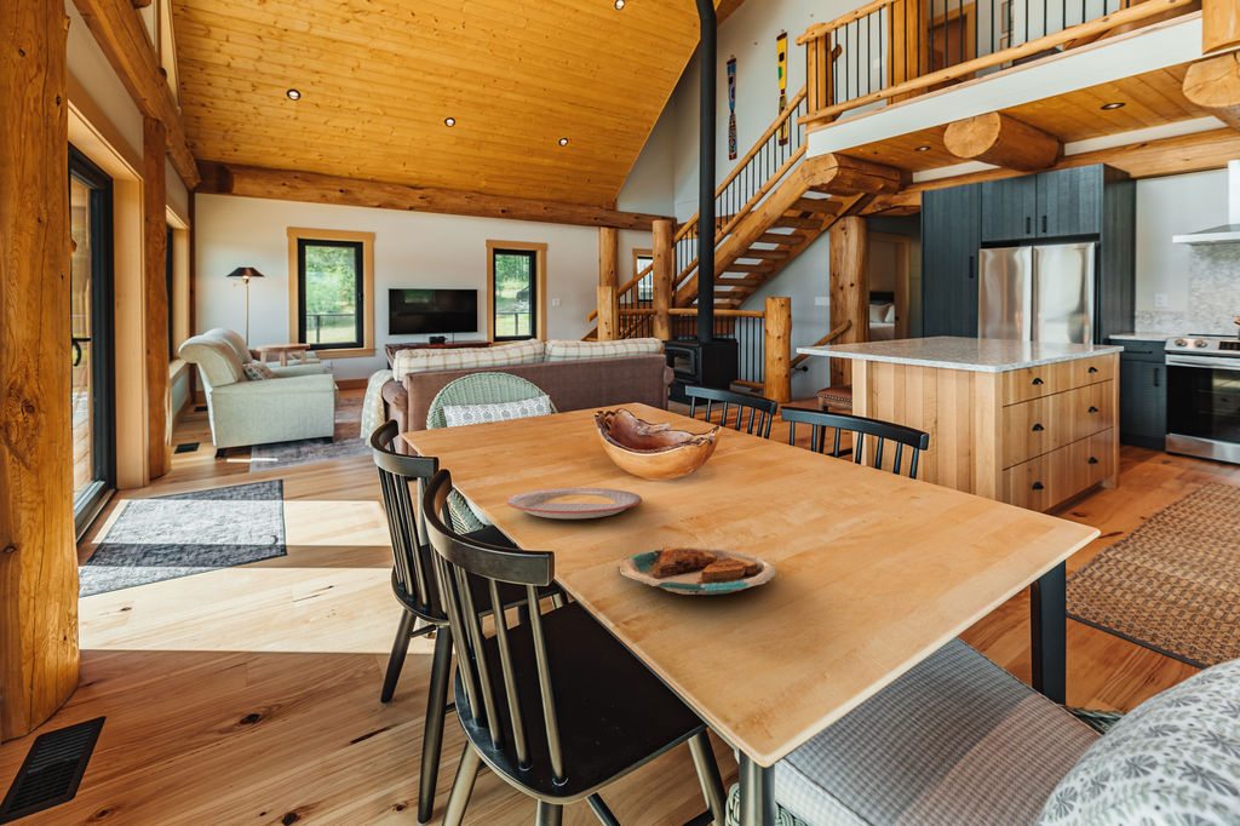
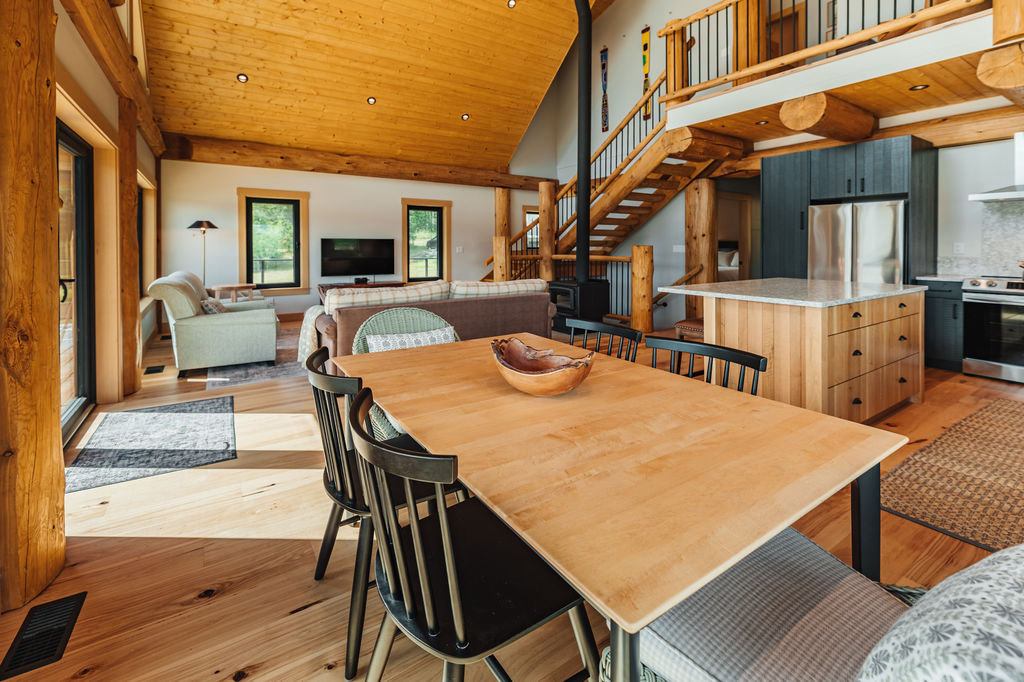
- plate [618,546,777,596]
- plate [505,487,643,520]
